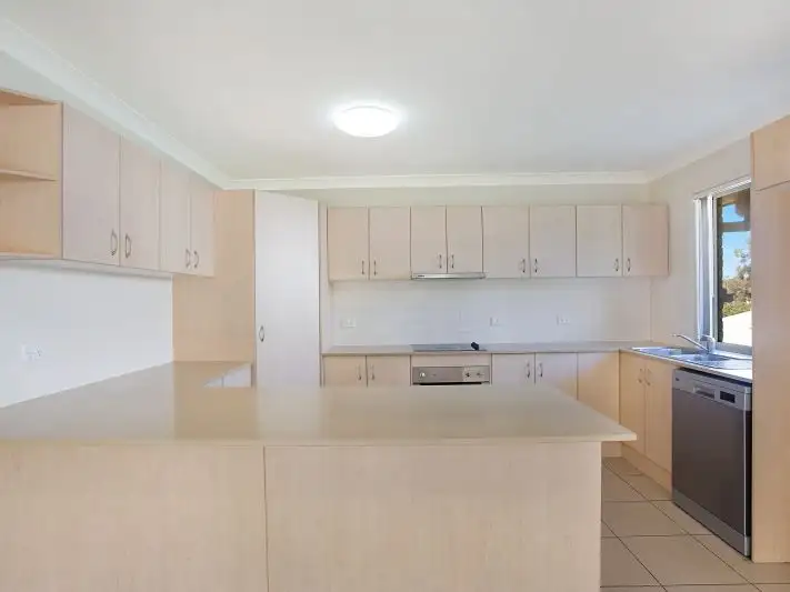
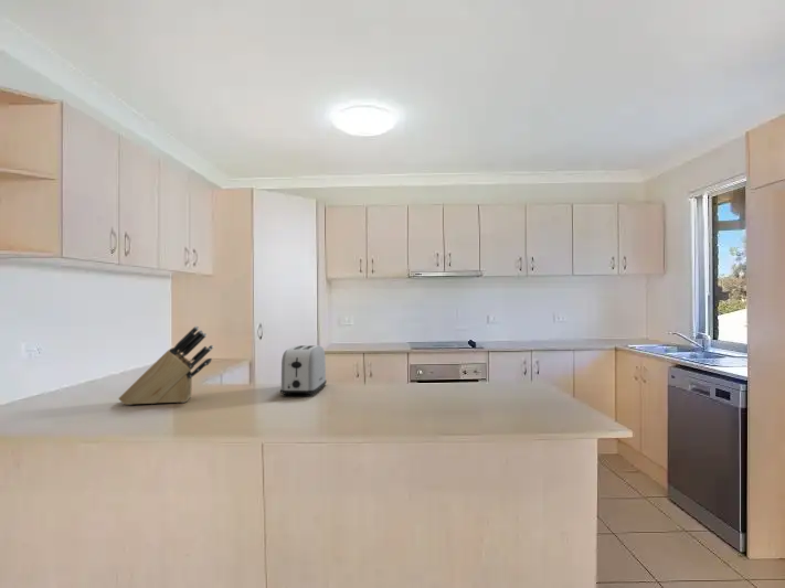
+ knife block [117,324,214,406]
+ toaster [279,344,327,397]
